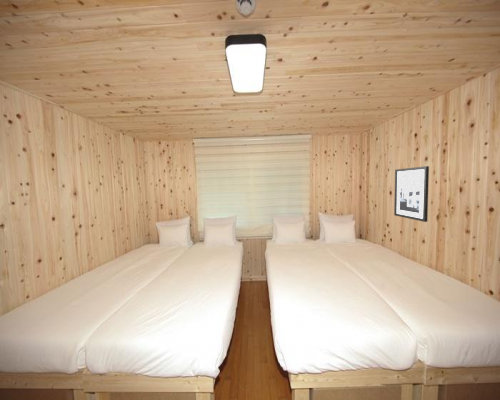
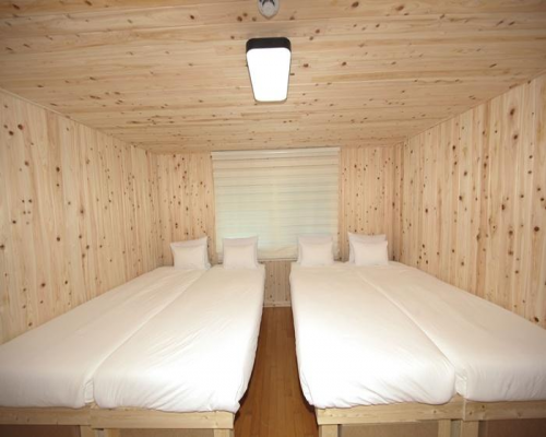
- wall art [393,165,430,223]
